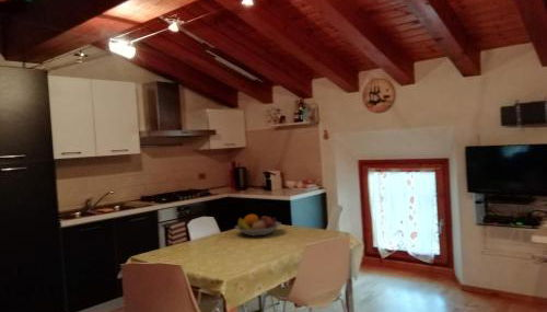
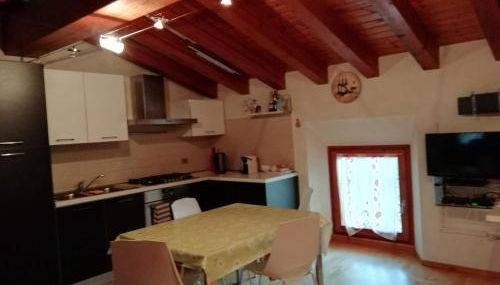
- fruit bowl [234,213,282,236]
